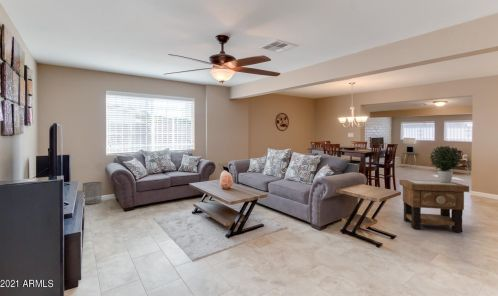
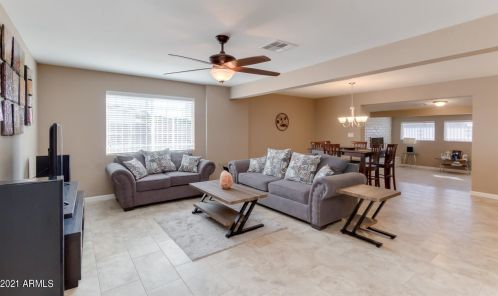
- potted plant [429,145,462,183]
- side table [398,179,470,233]
- waste bin [82,181,103,205]
